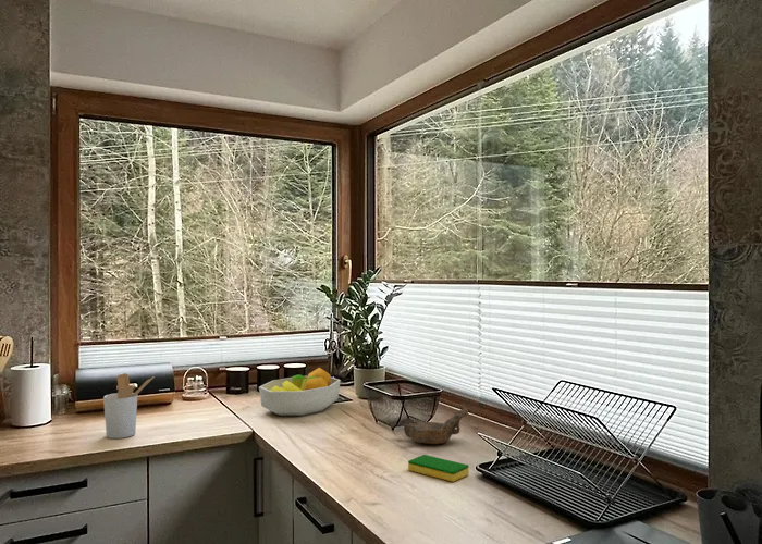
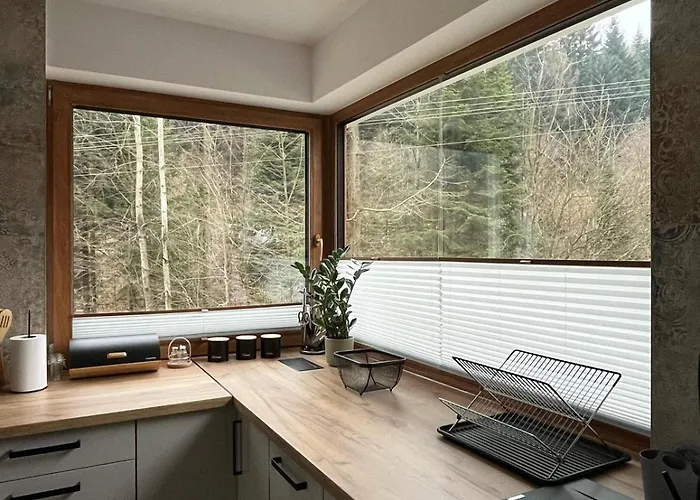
- oil lamp [403,407,469,445]
- dish sponge [407,454,470,483]
- fruit bowl [258,367,342,417]
- utensil holder [102,372,156,440]
